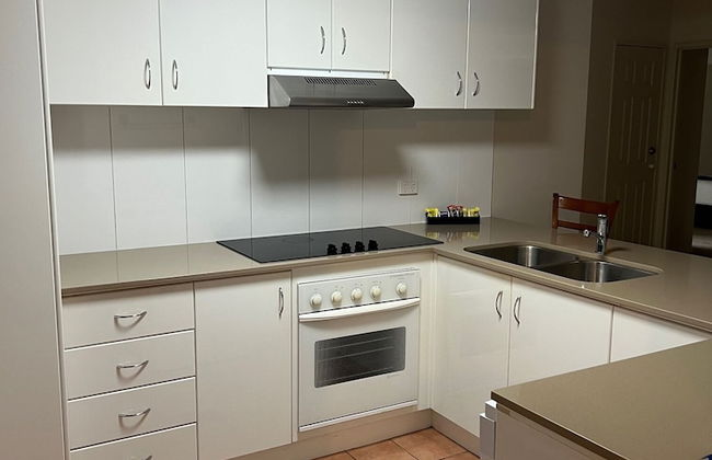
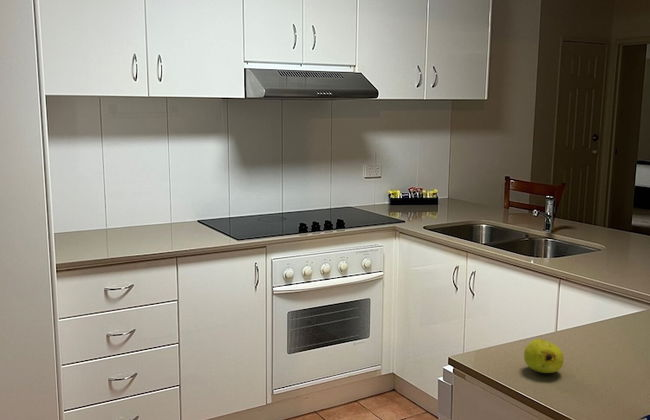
+ fruit [523,338,565,374]
